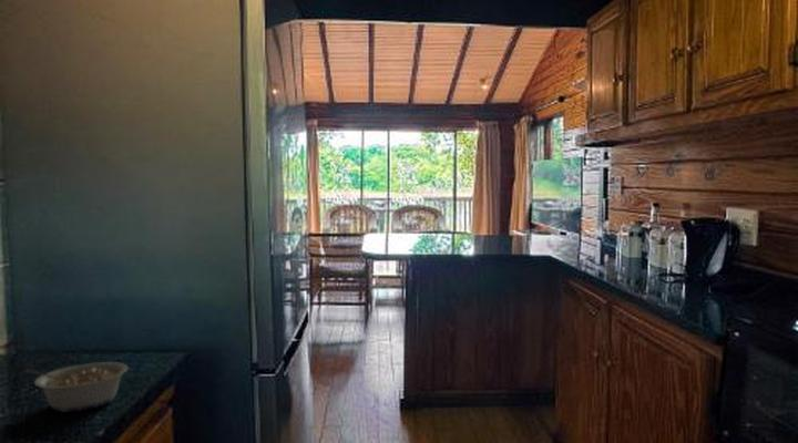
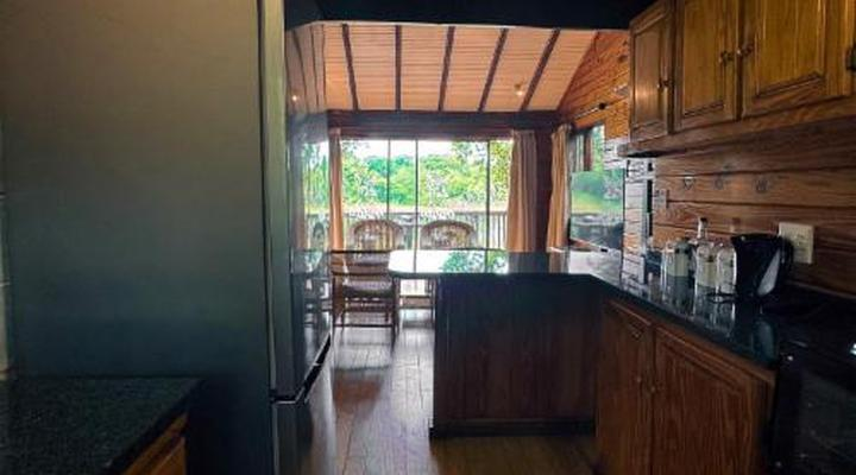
- legume [23,361,129,413]
